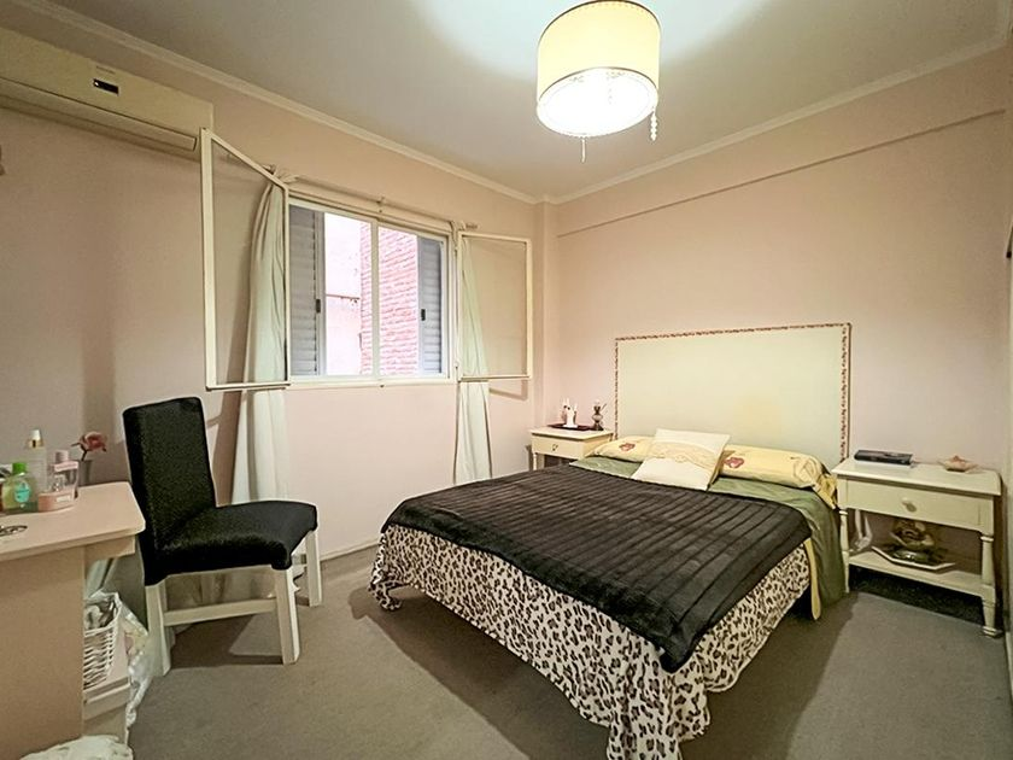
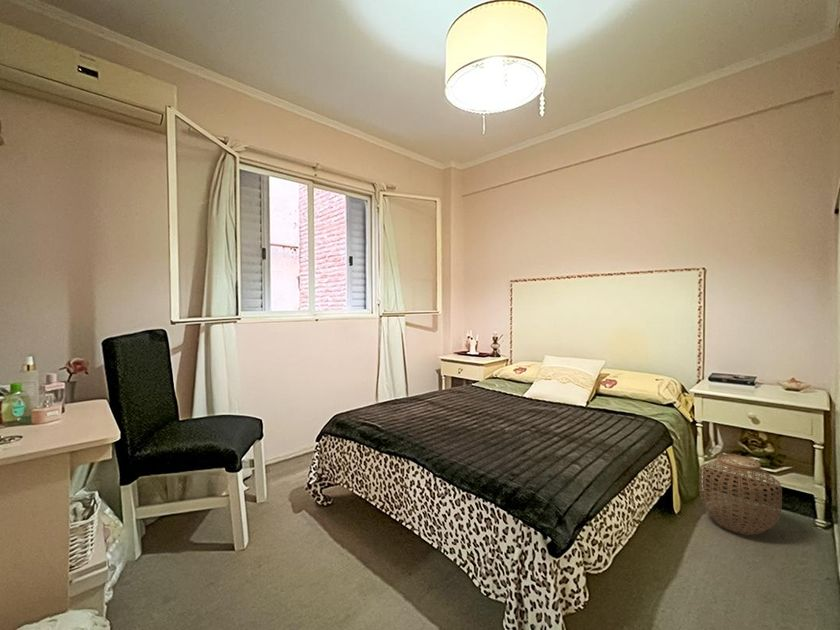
+ woven basket [698,453,783,536]
